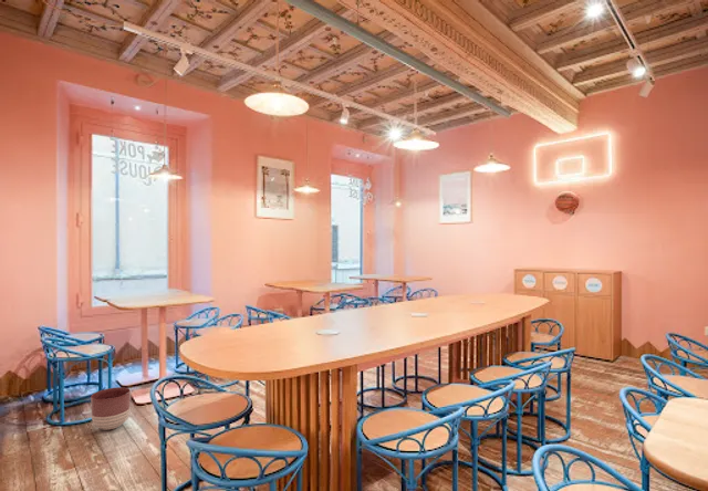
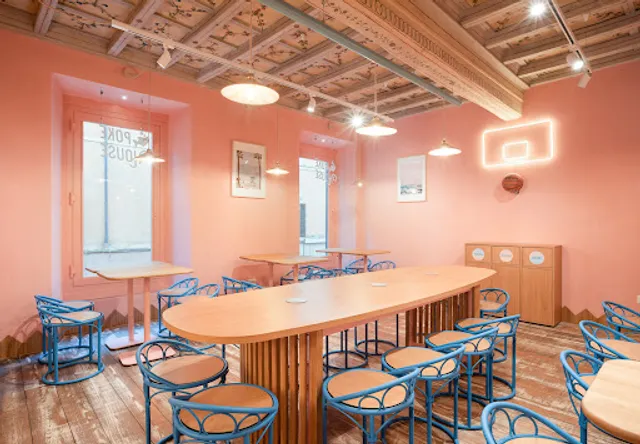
- planter [90,386,132,431]
